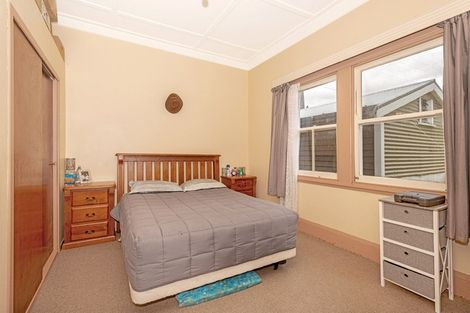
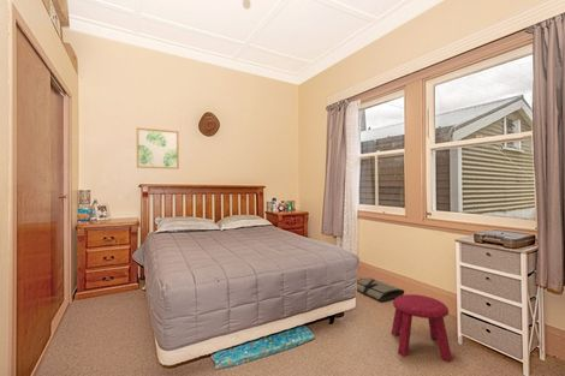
+ stool [391,293,453,363]
+ tool roll [356,277,405,303]
+ wall art [136,126,180,171]
